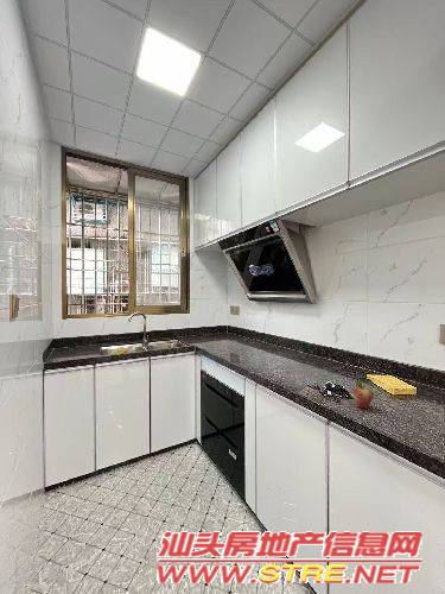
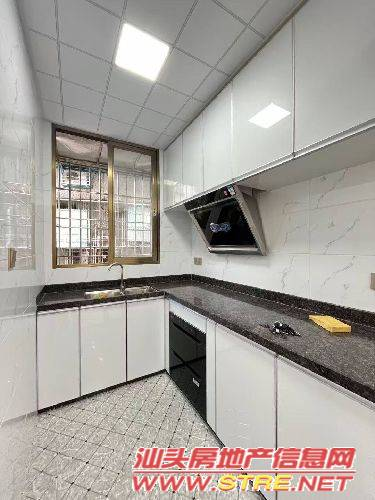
- fruit [351,378,375,410]
